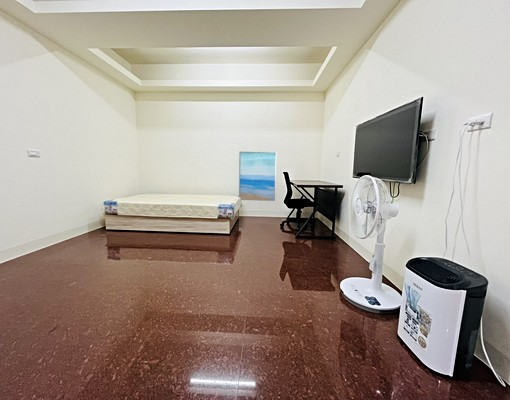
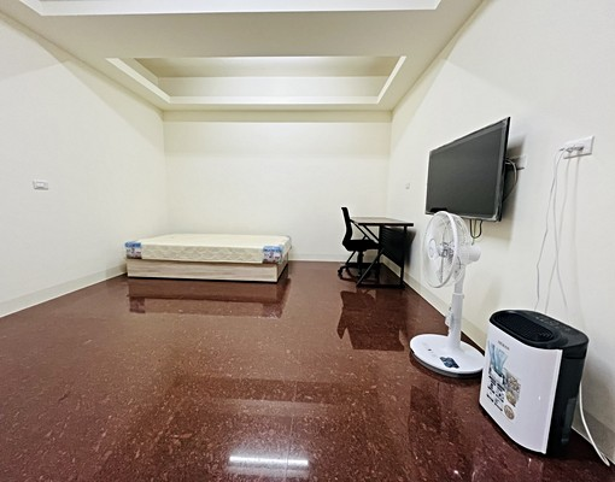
- wall art [238,150,278,202]
